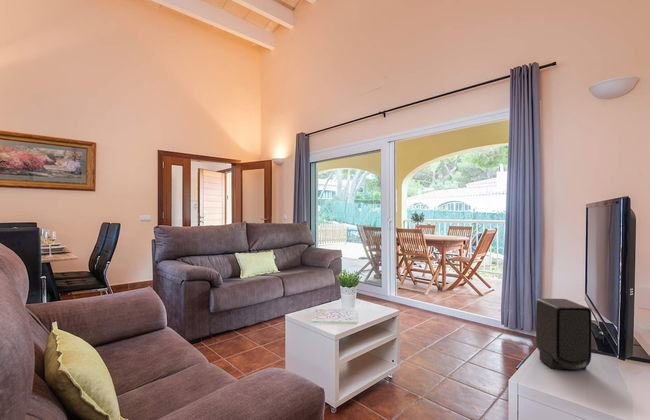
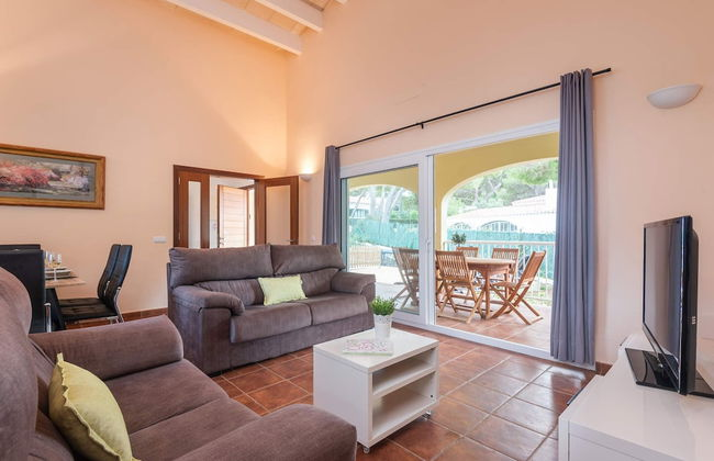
- speaker [535,298,592,371]
